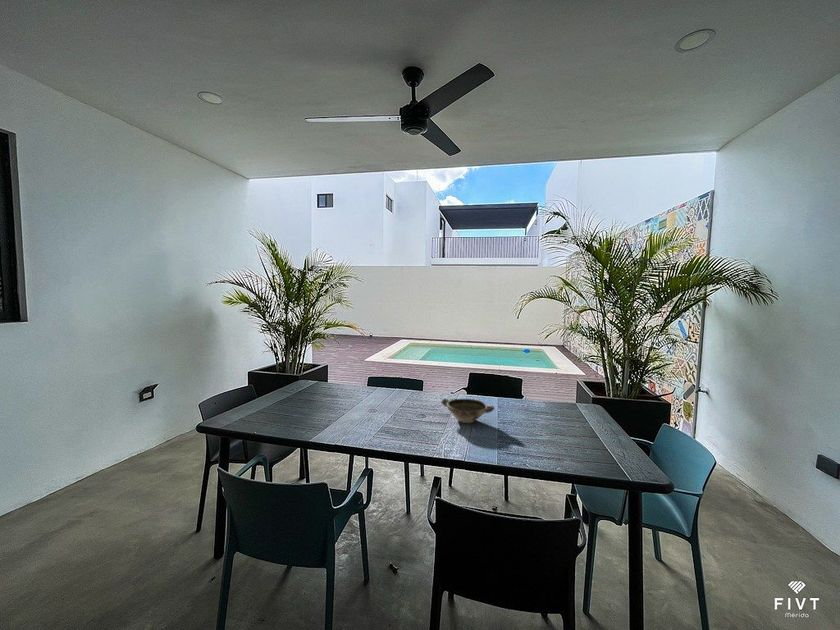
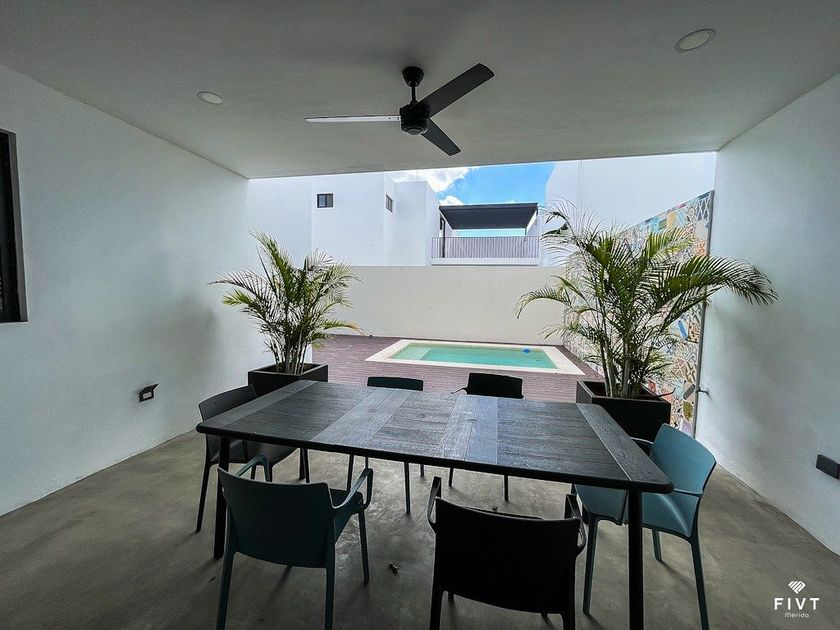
- bowl [440,398,496,424]
